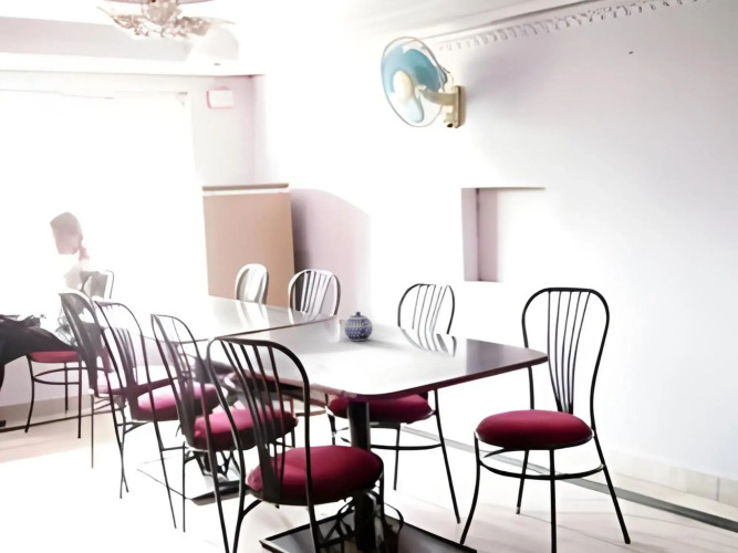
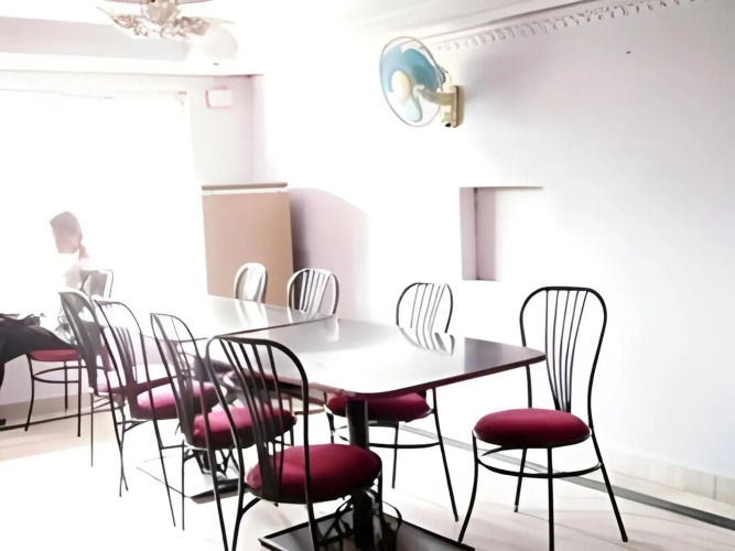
- teapot [343,311,374,342]
